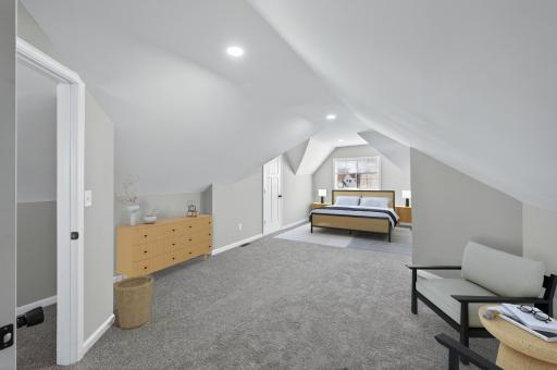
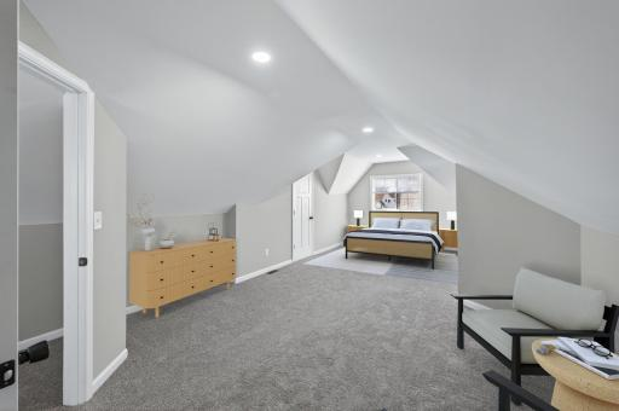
- basket [113,271,154,330]
